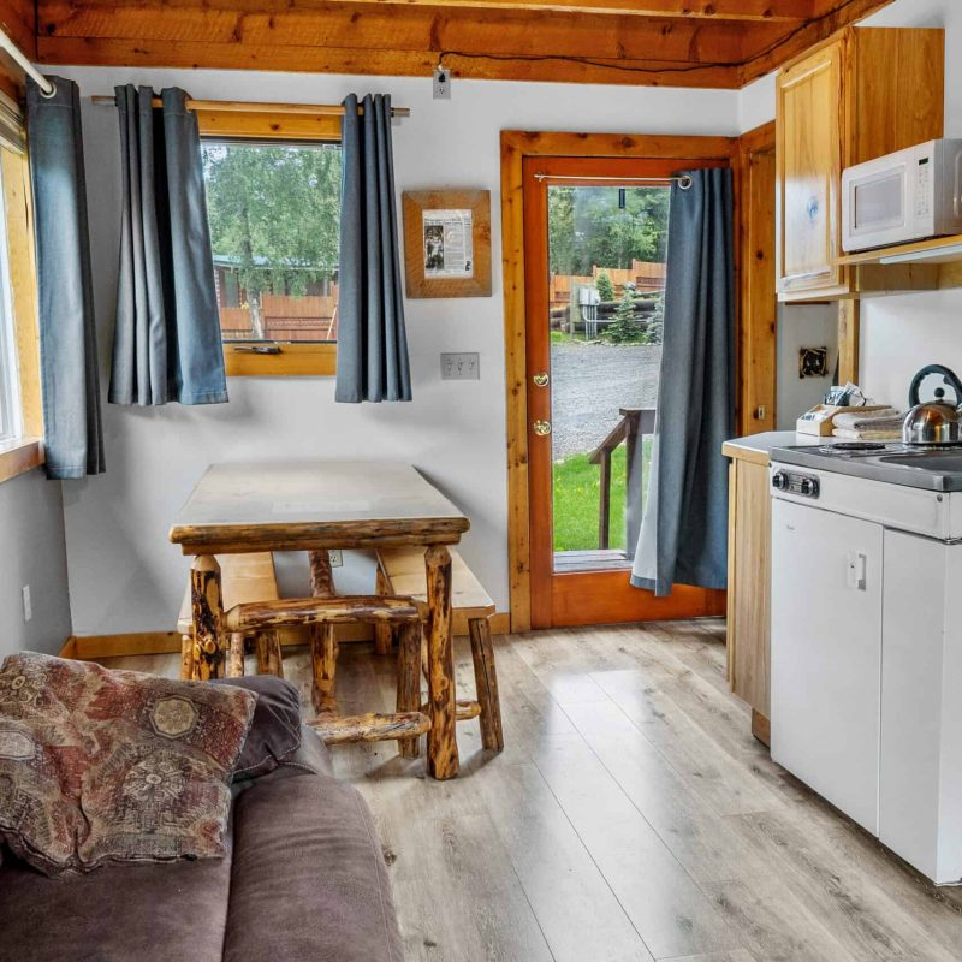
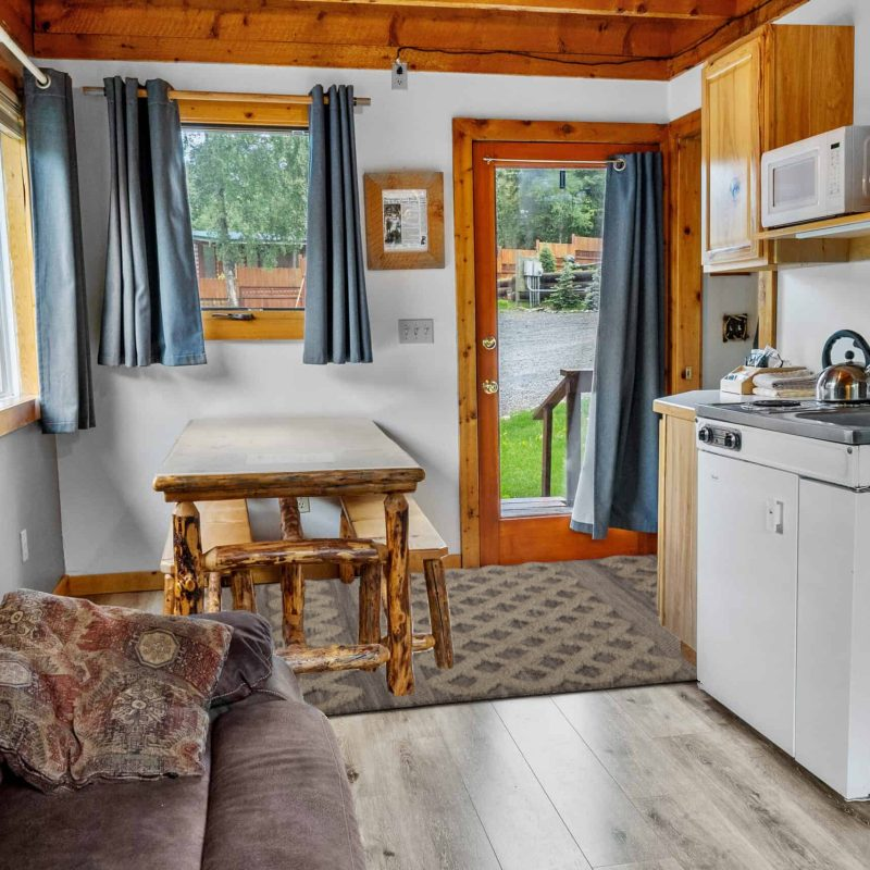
+ rug [221,554,698,717]
